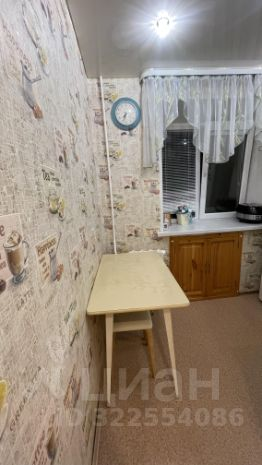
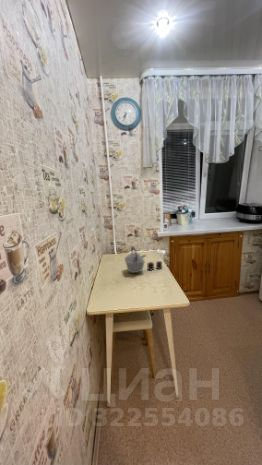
+ kettle [123,245,163,274]
